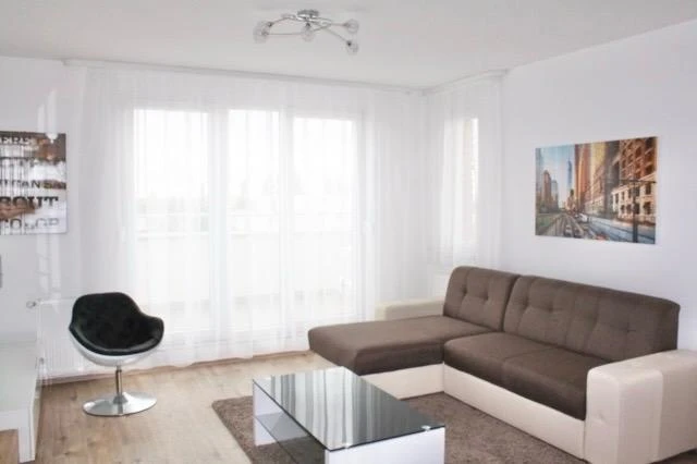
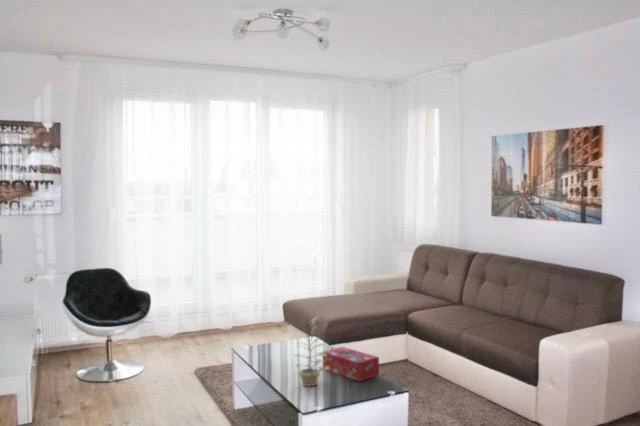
+ tissue box [322,346,380,382]
+ plant [293,316,330,388]
